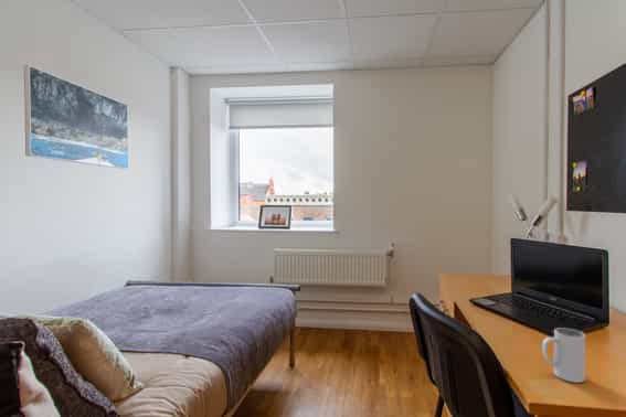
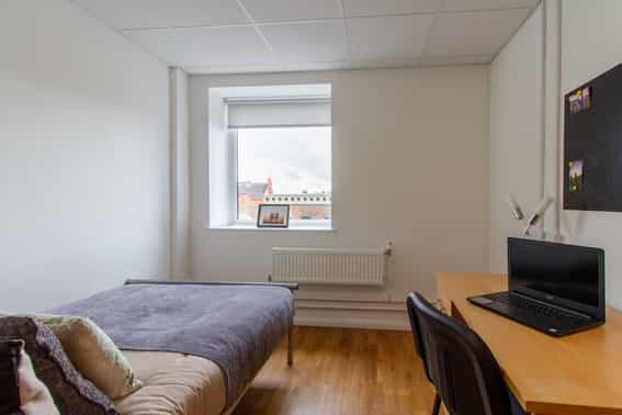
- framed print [23,64,129,170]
- mug [541,327,586,384]
